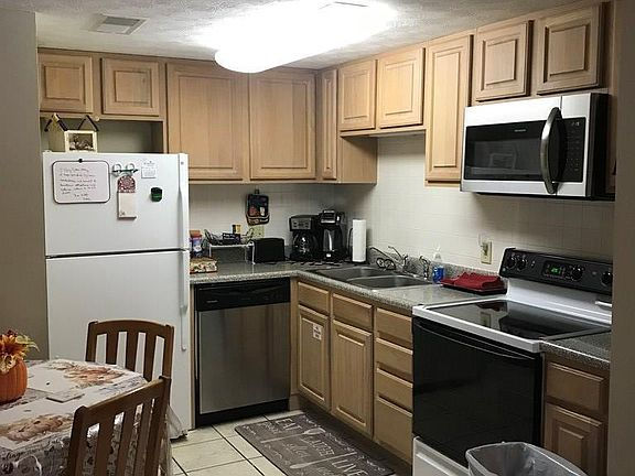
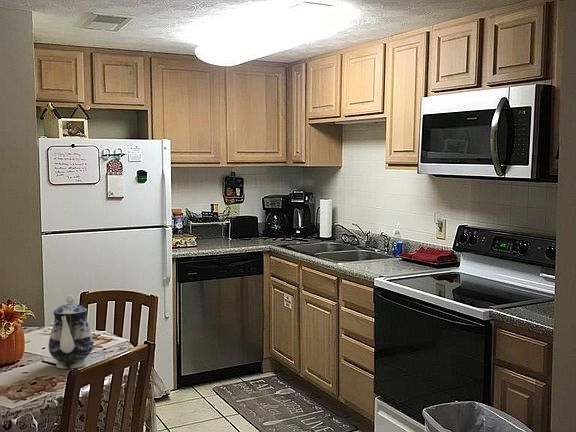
+ teapot [48,294,94,370]
